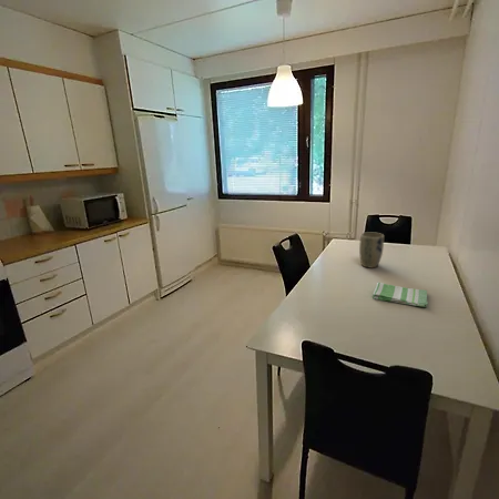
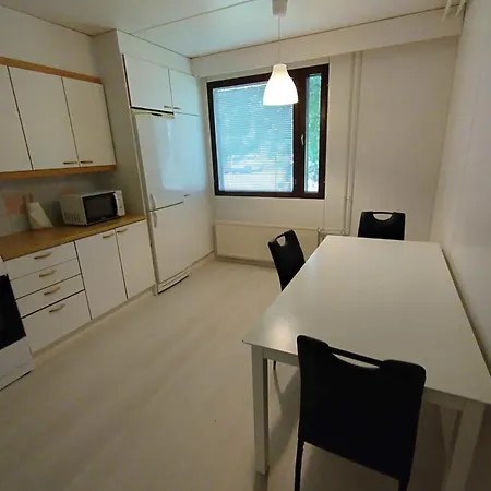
- plant pot [358,232,385,269]
- dish towel [371,282,428,308]
